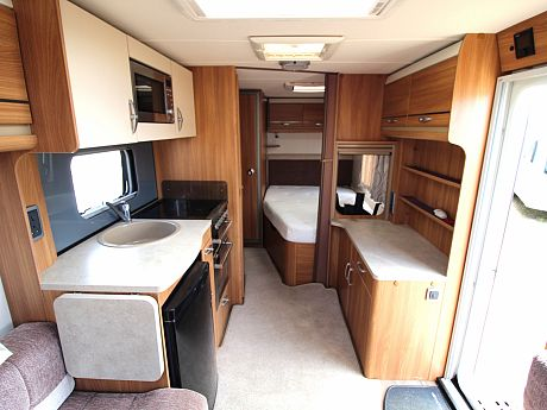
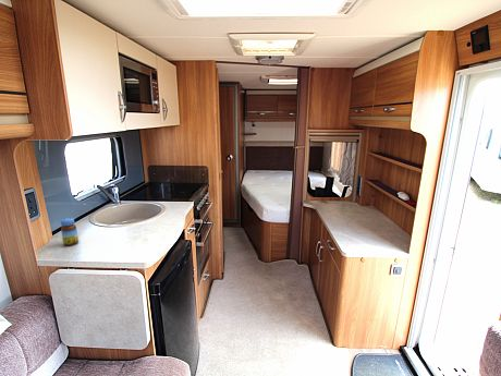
+ jar [60,218,80,247]
